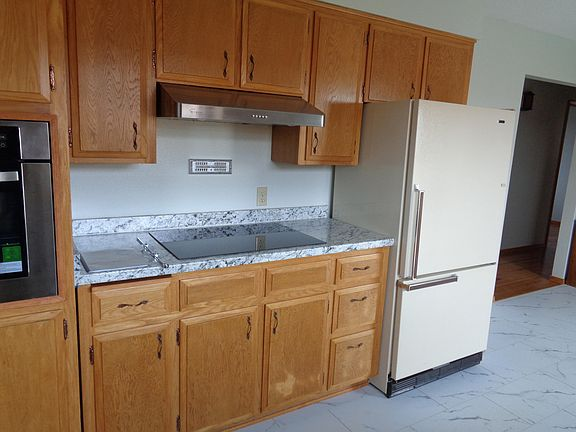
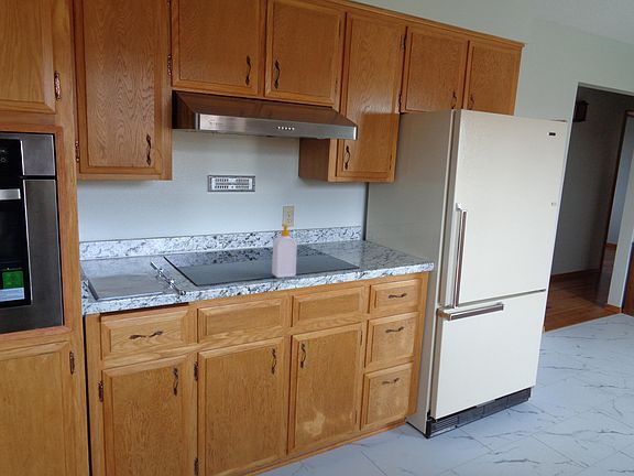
+ soap bottle [271,223,298,279]
